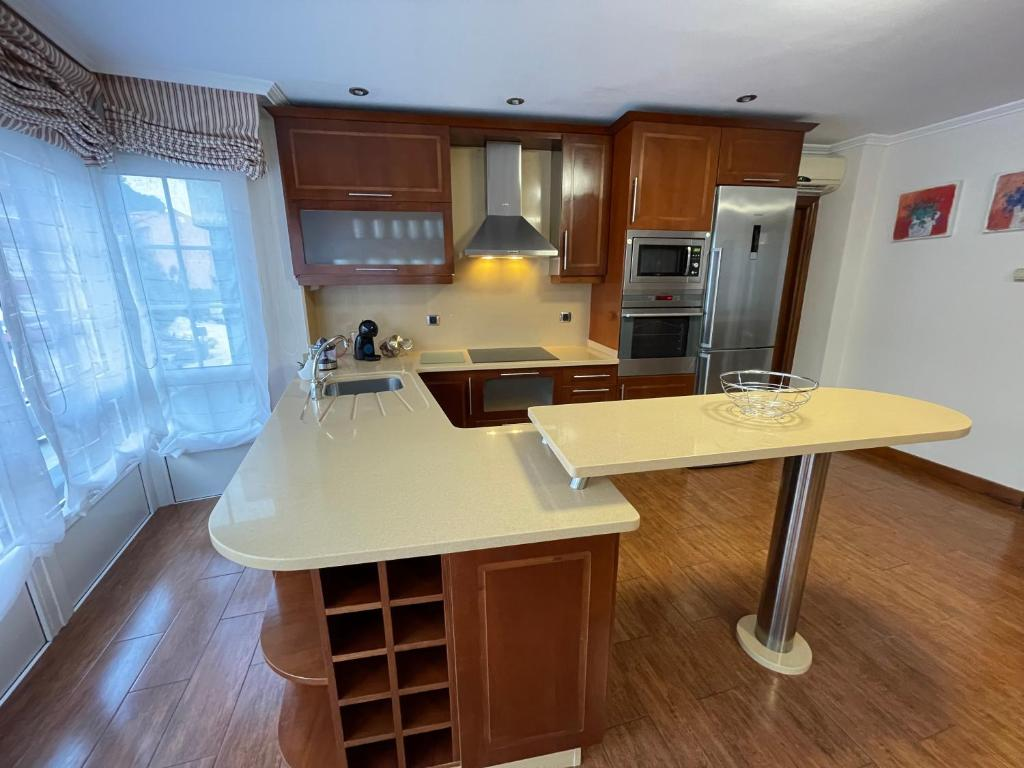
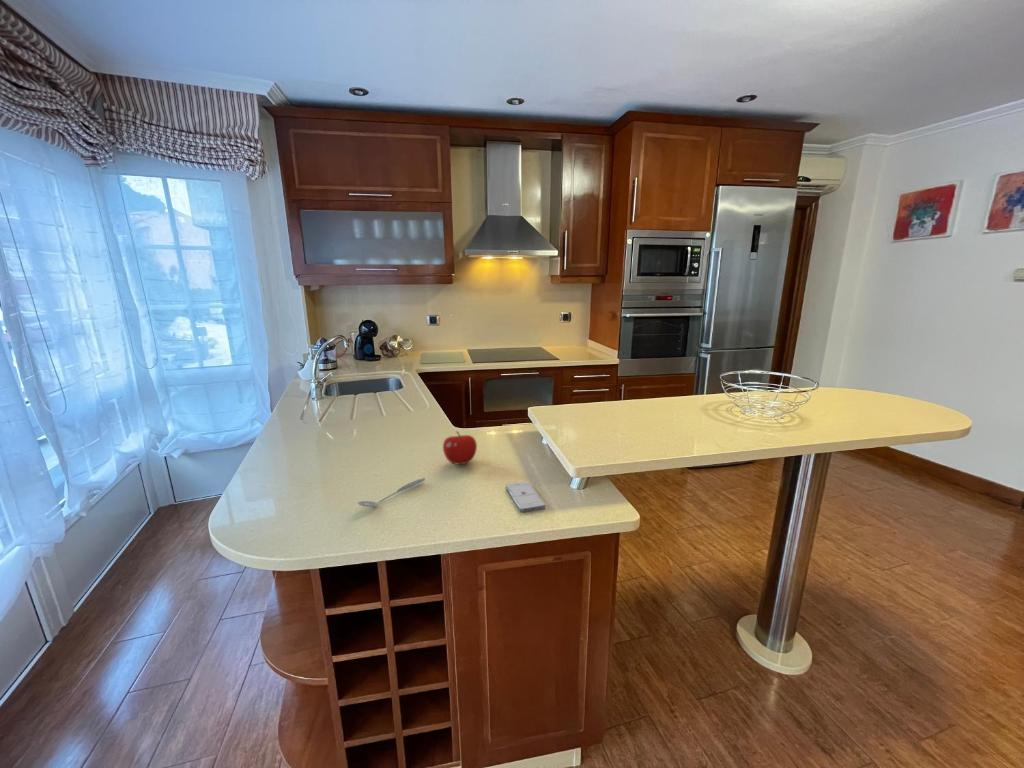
+ spoon [357,477,426,508]
+ smartphone [505,480,546,513]
+ fruit [442,430,478,465]
